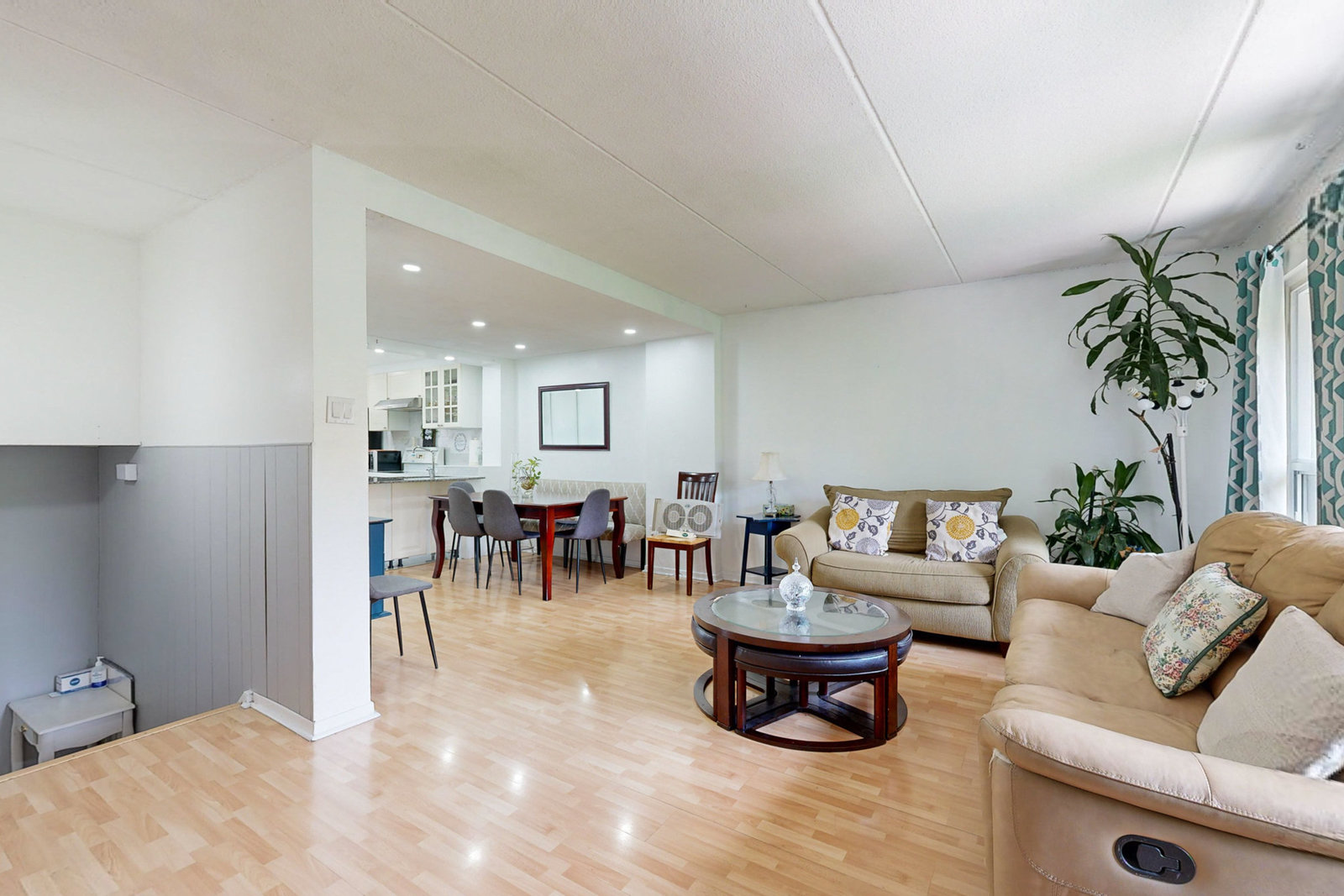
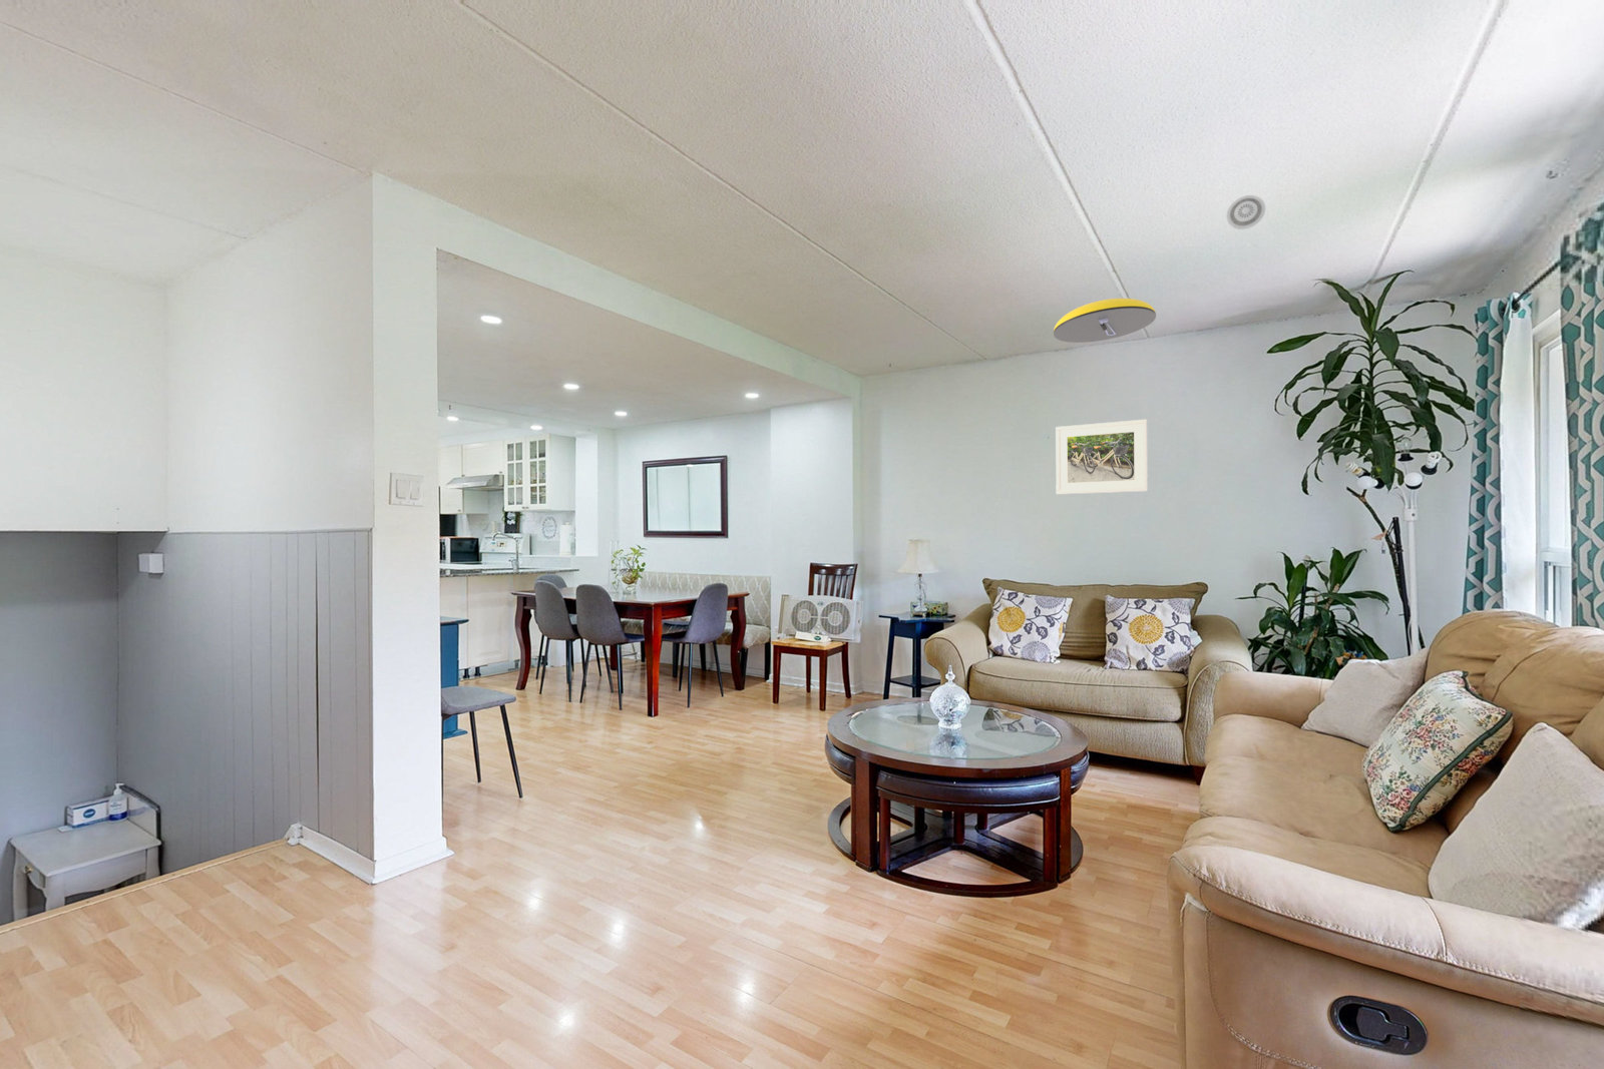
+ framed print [1055,419,1149,495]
+ ceiling light [1053,297,1156,344]
+ smoke detector [1224,194,1266,230]
